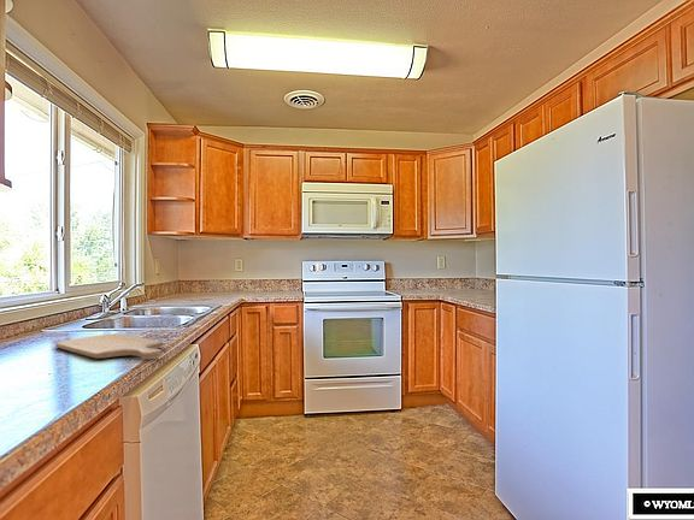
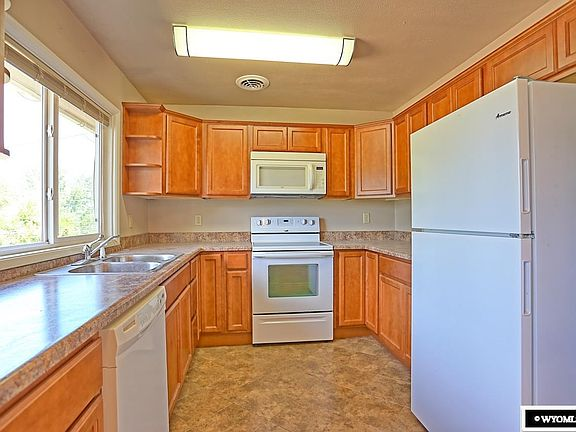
- chopping board [54,332,164,360]
